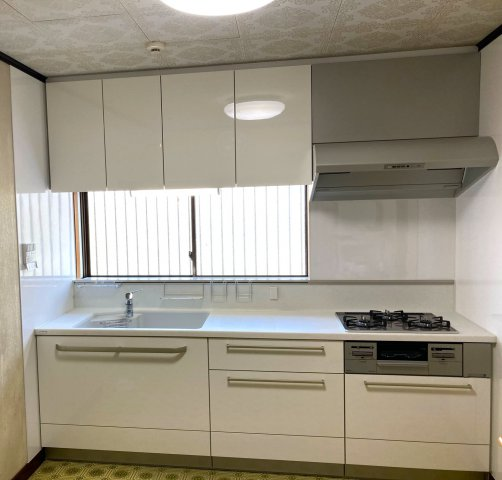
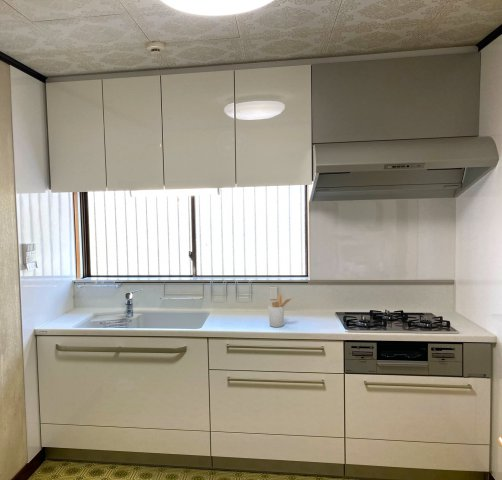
+ utensil holder [267,293,293,328]
